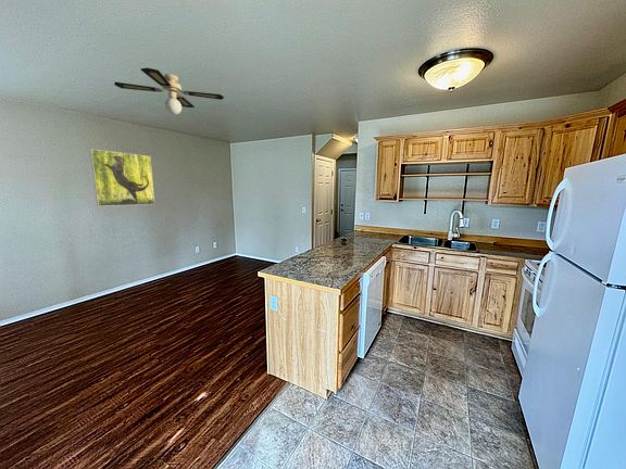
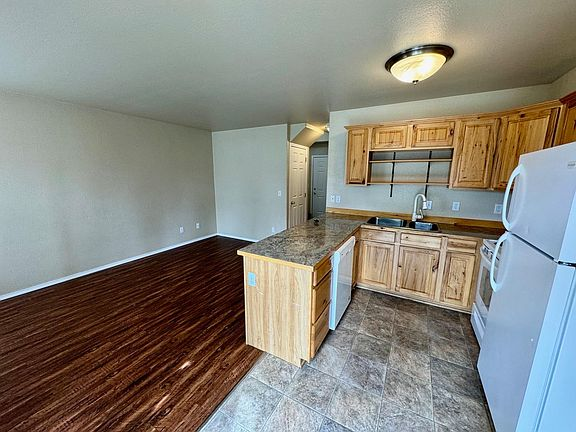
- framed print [89,148,155,207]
- ceiling fan [113,66,225,115]
